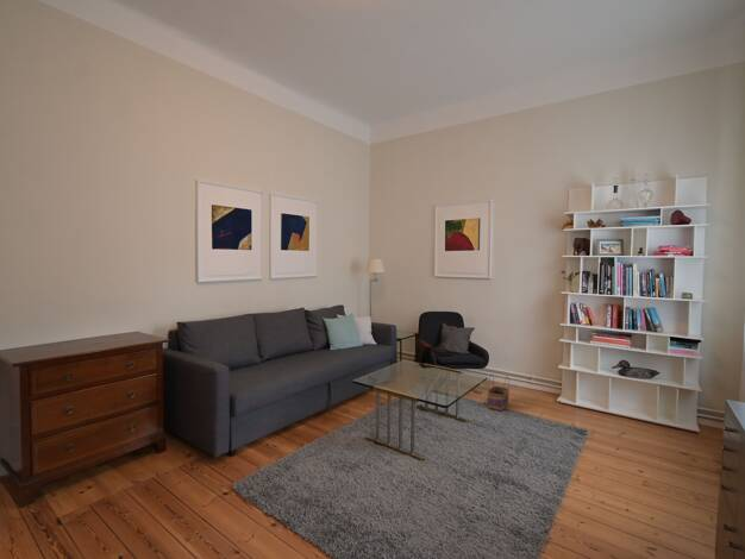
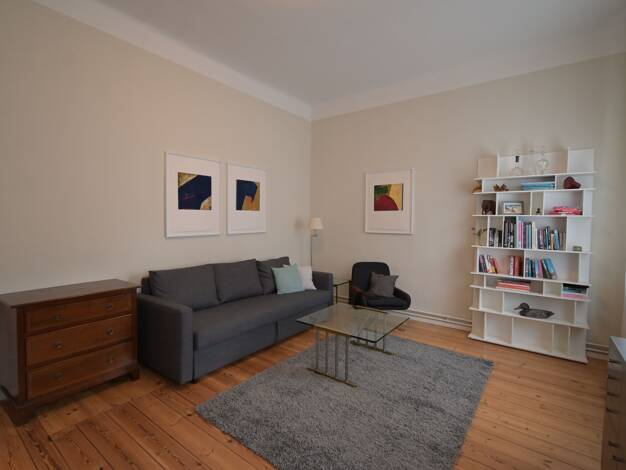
- basket [487,372,511,412]
